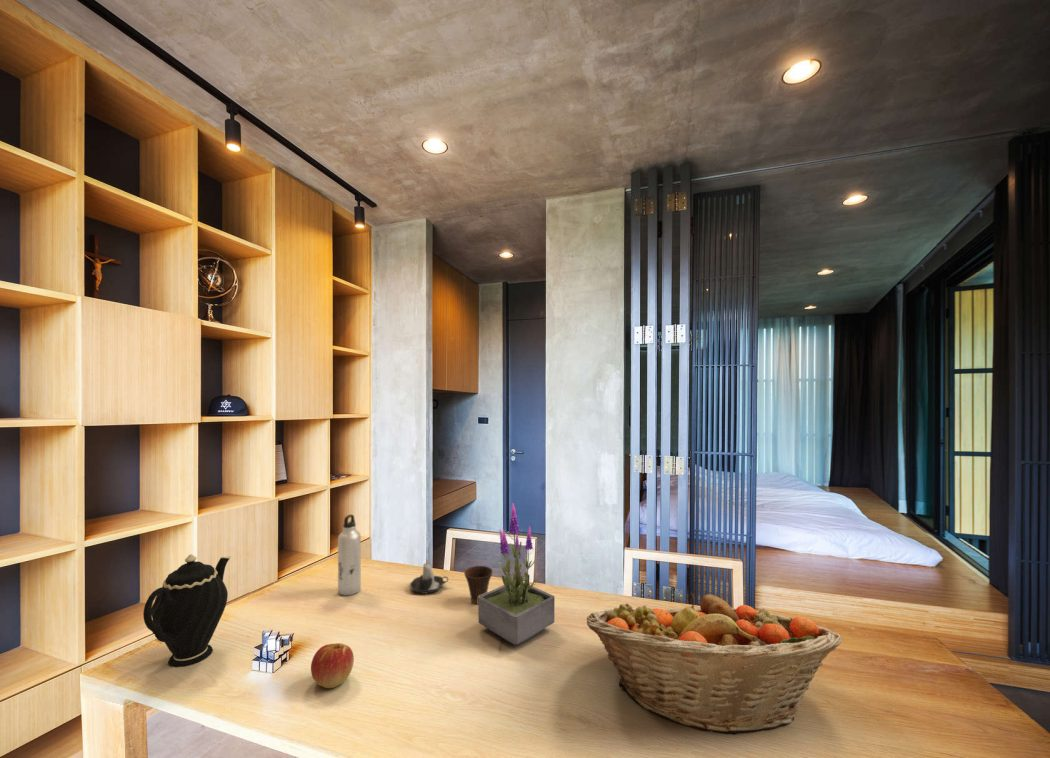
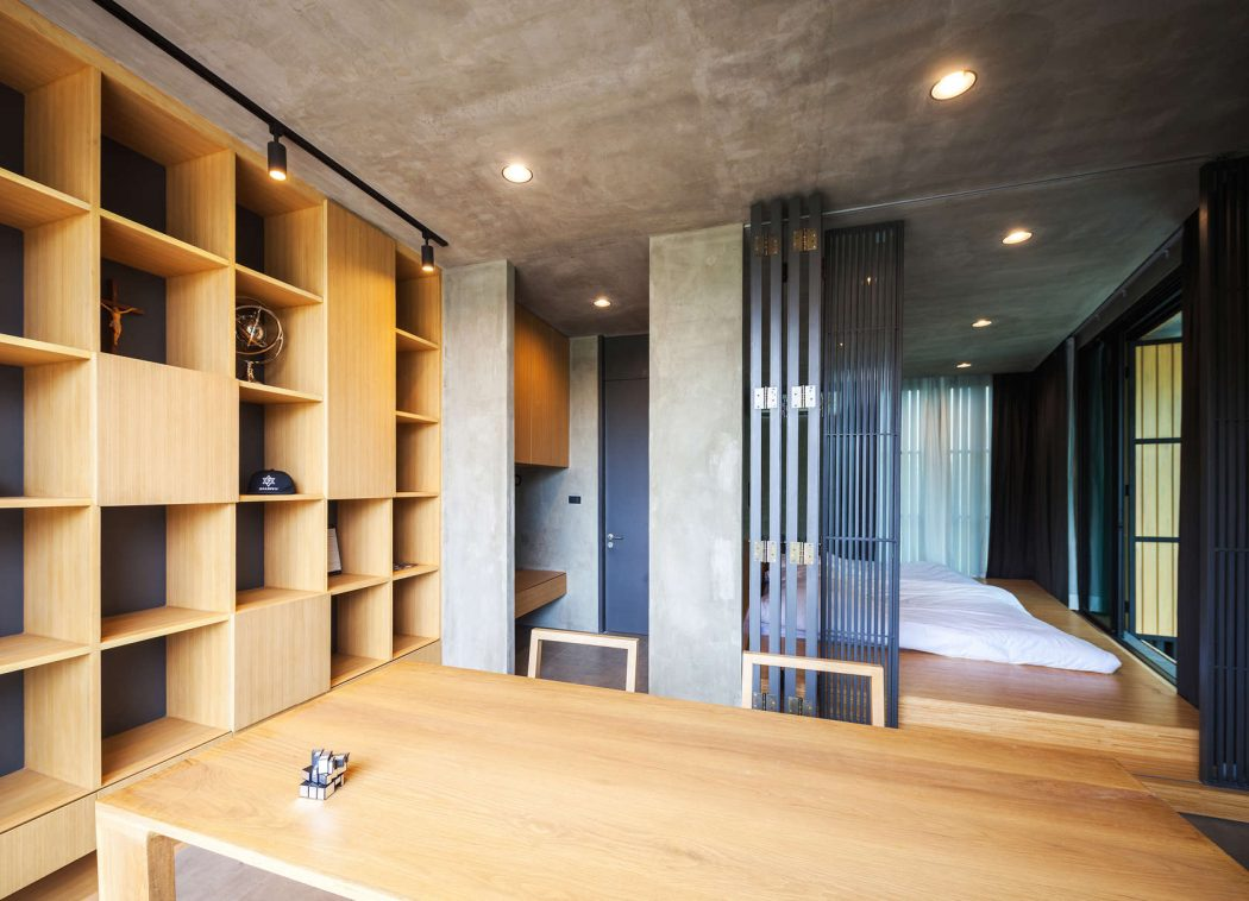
- fruit basket [586,592,842,736]
- candle [409,558,449,595]
- potted plant [477,504,556,646]
- cup [463,565,494,605]
- water bottle [337,514,362,597]
- apple [310,642,355,689]
- teapot [142,553,232,668]
